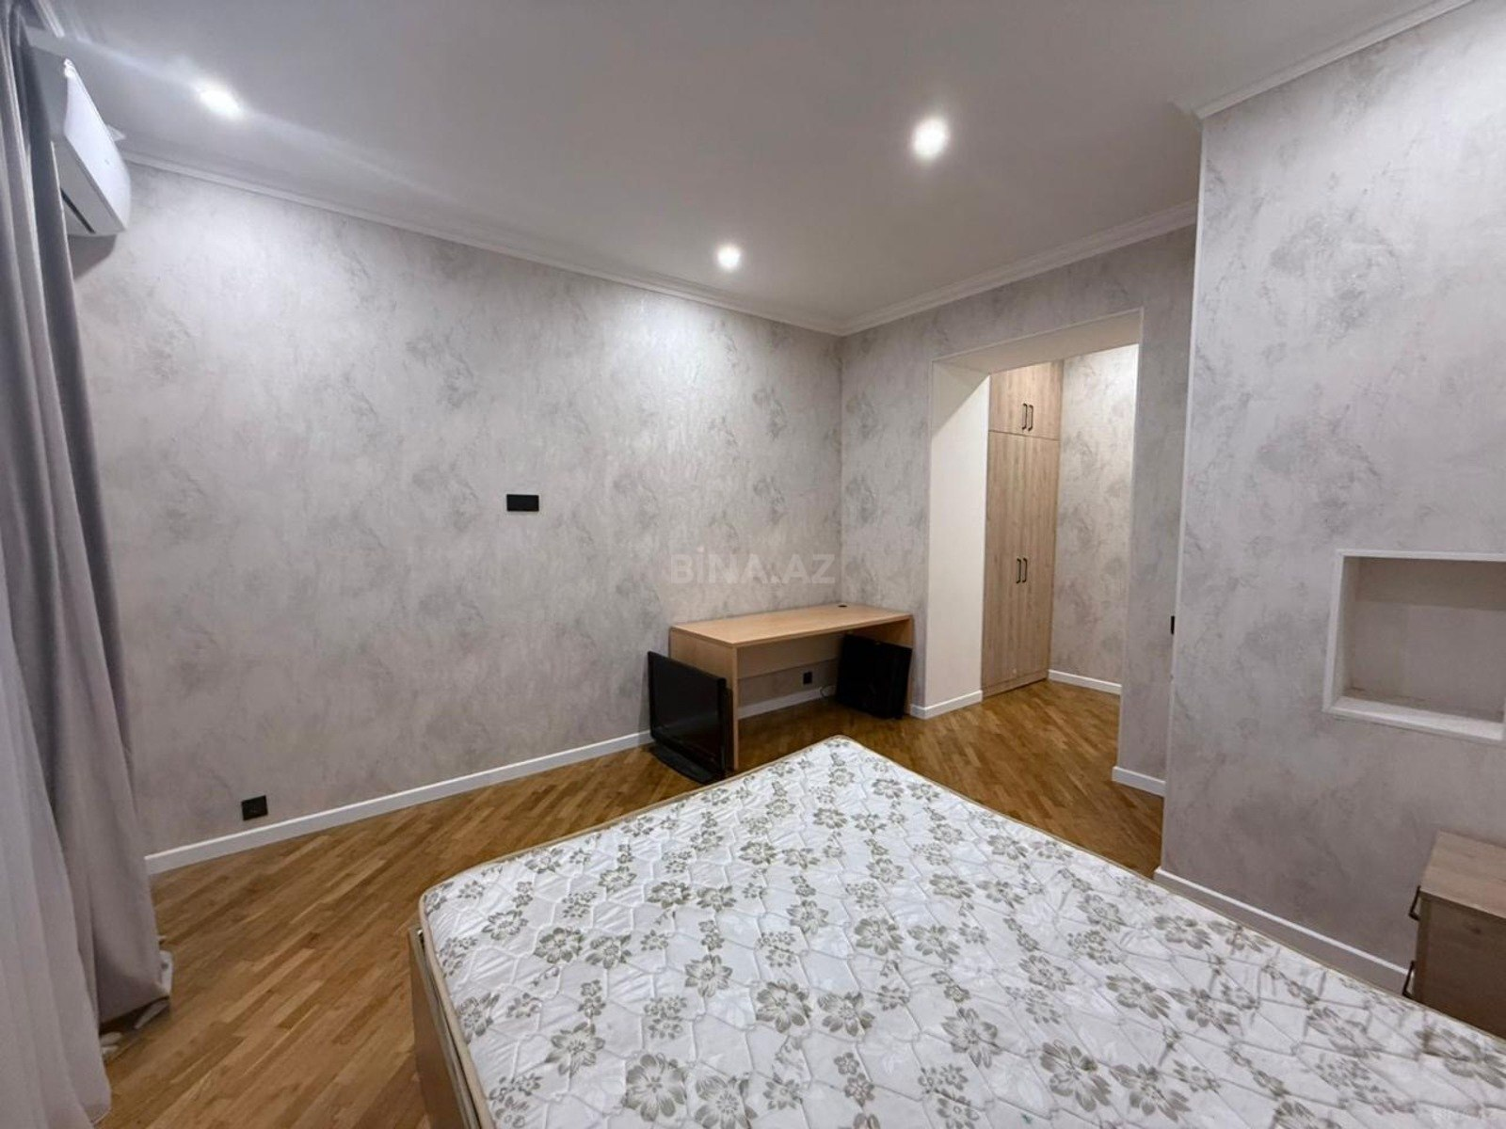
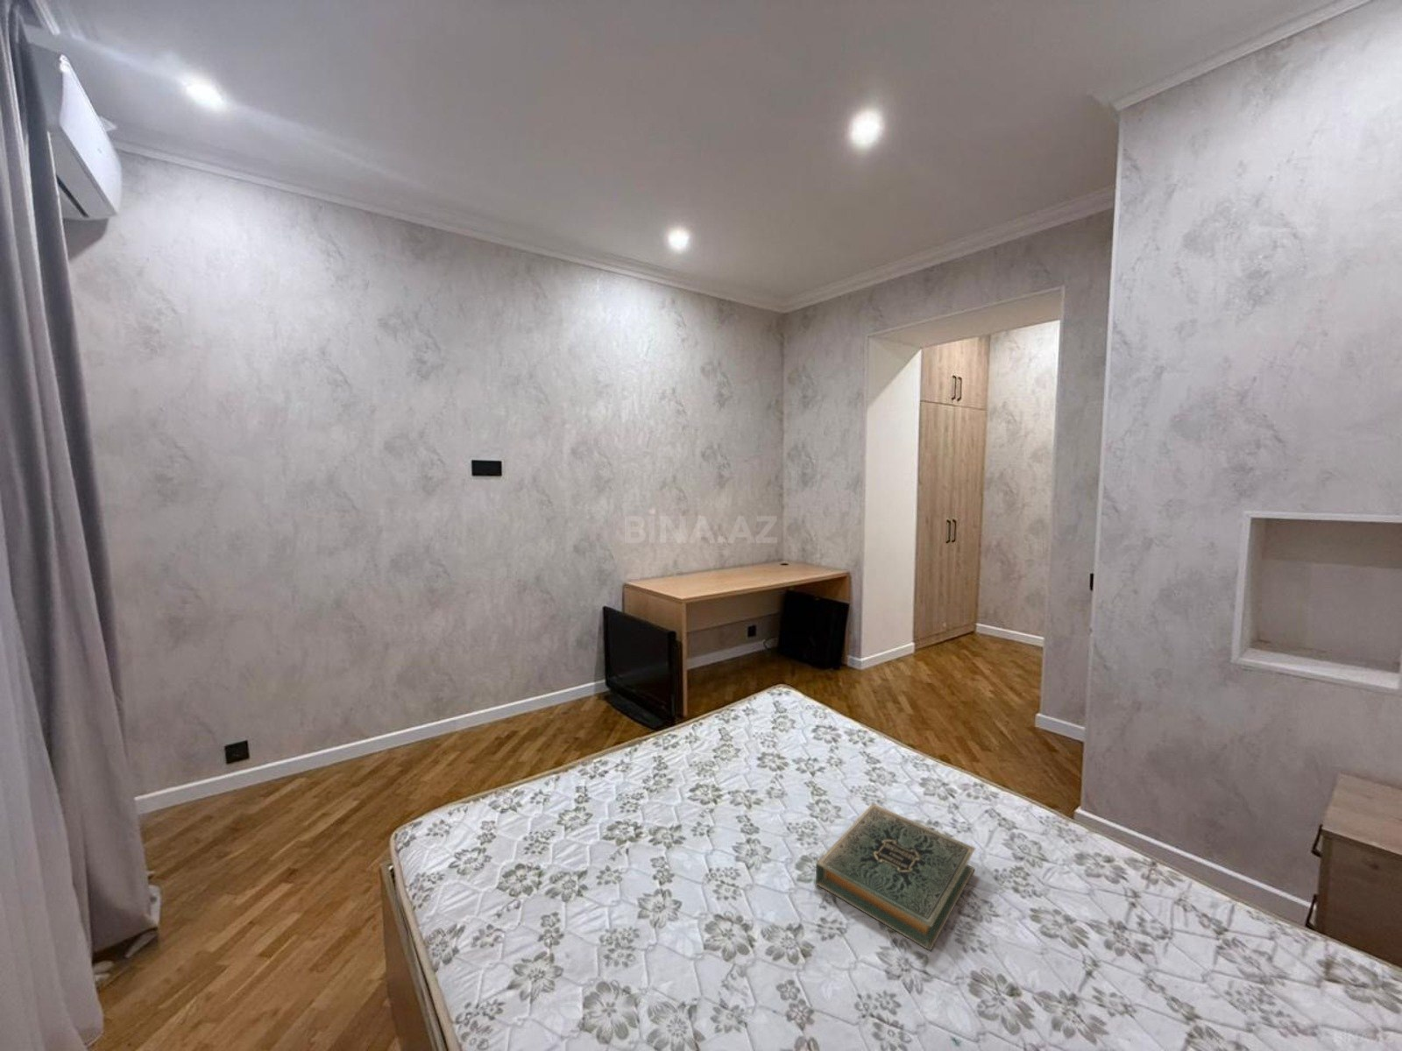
+ hardback book [815,803,976,952]
